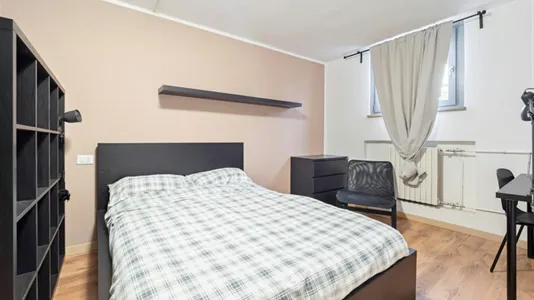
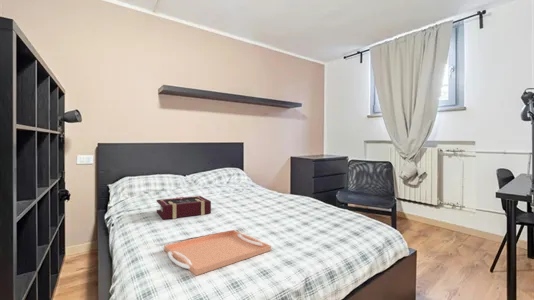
+ serving tray [163,229,272,276]
+ book [156,195,212,220]
